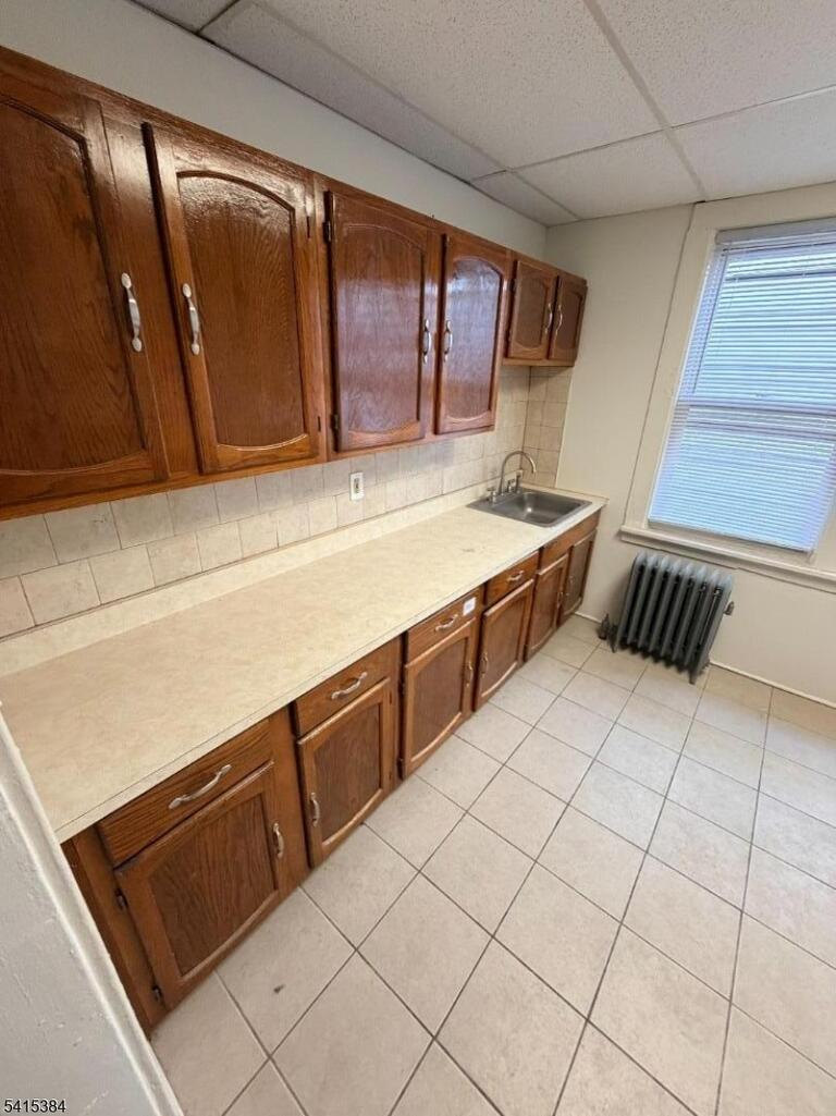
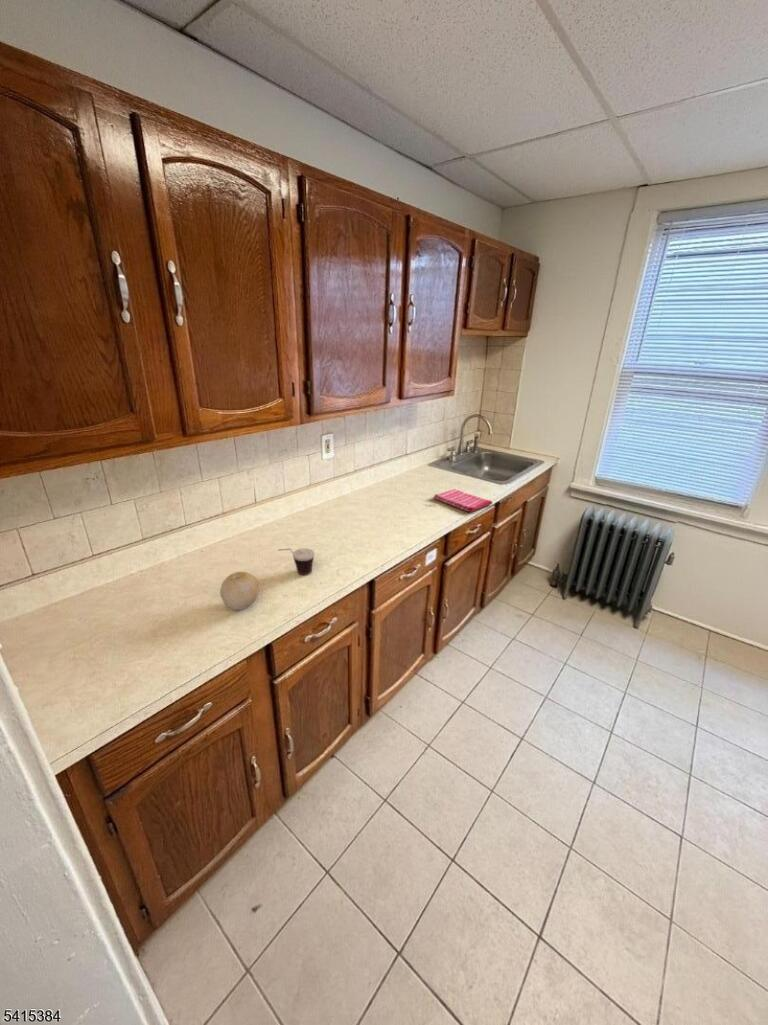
+ cup [277,547,315,576]
+ fruit [219,571,260,611]
+ dish towel [432,488,493,514]
